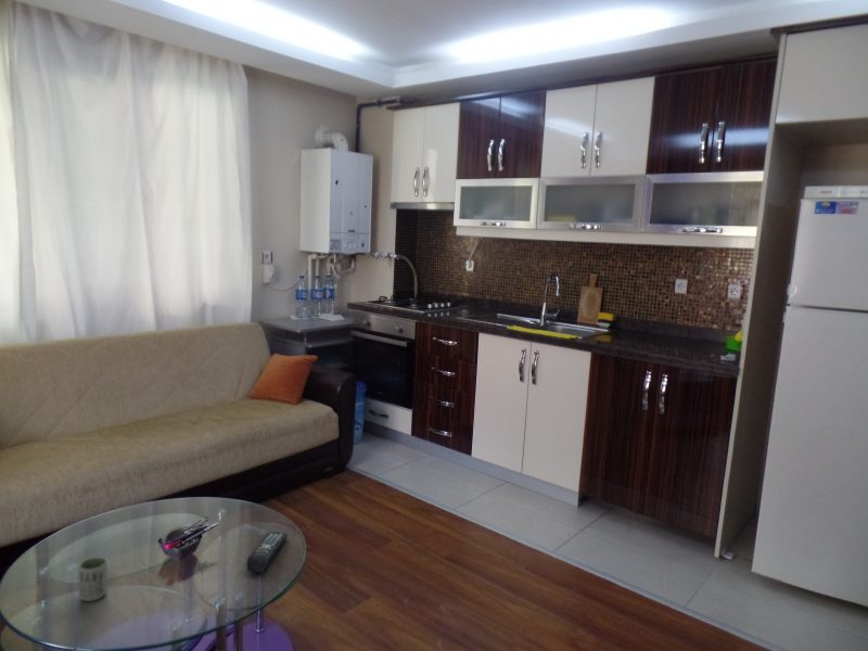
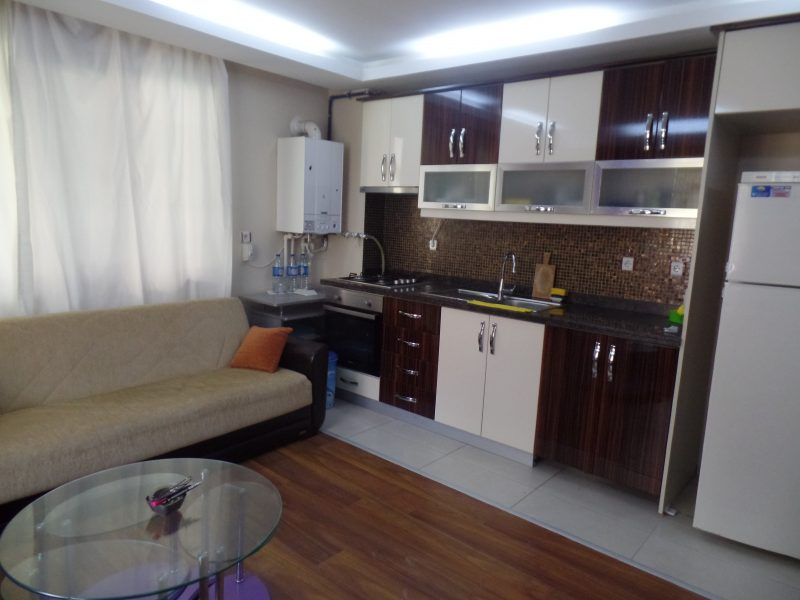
- cup [78,556,108,602]
- remote control [245,531,289,574]
